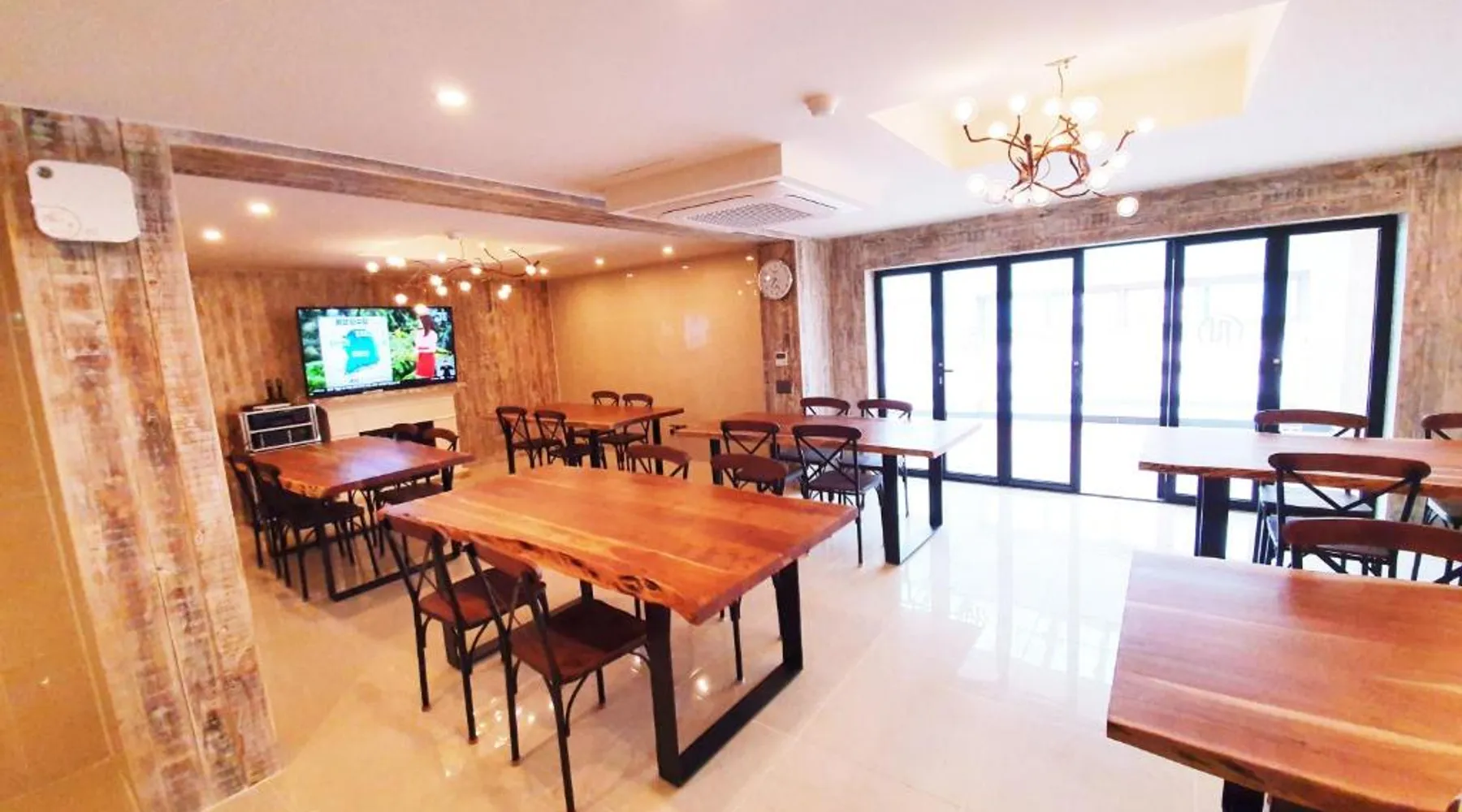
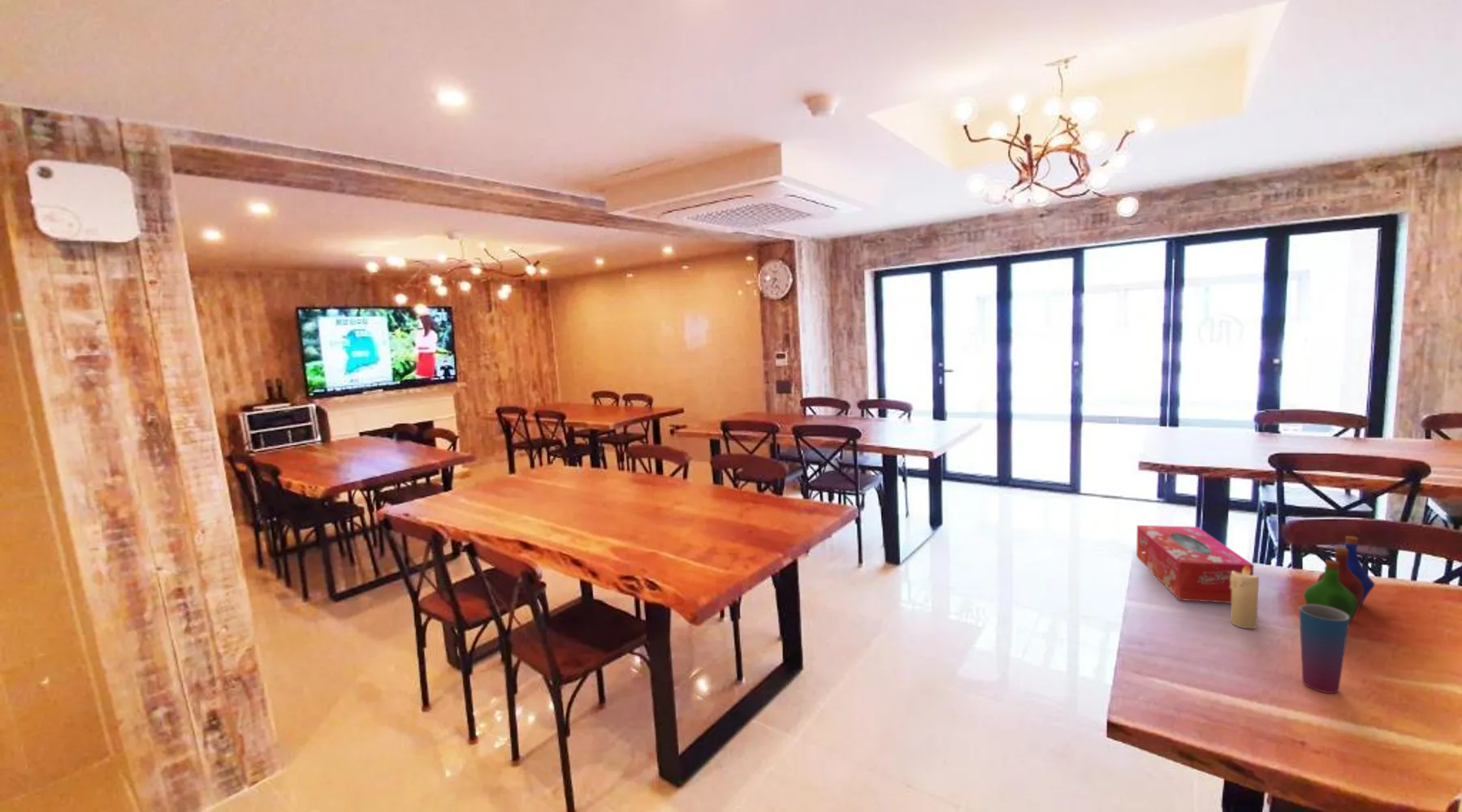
+ cup [1299,603,1350,693]
+ tissue box [1135,525,1255,604]
+ bottle [1304,535,1375,626]
+ candle [1230,563,1260,629]
